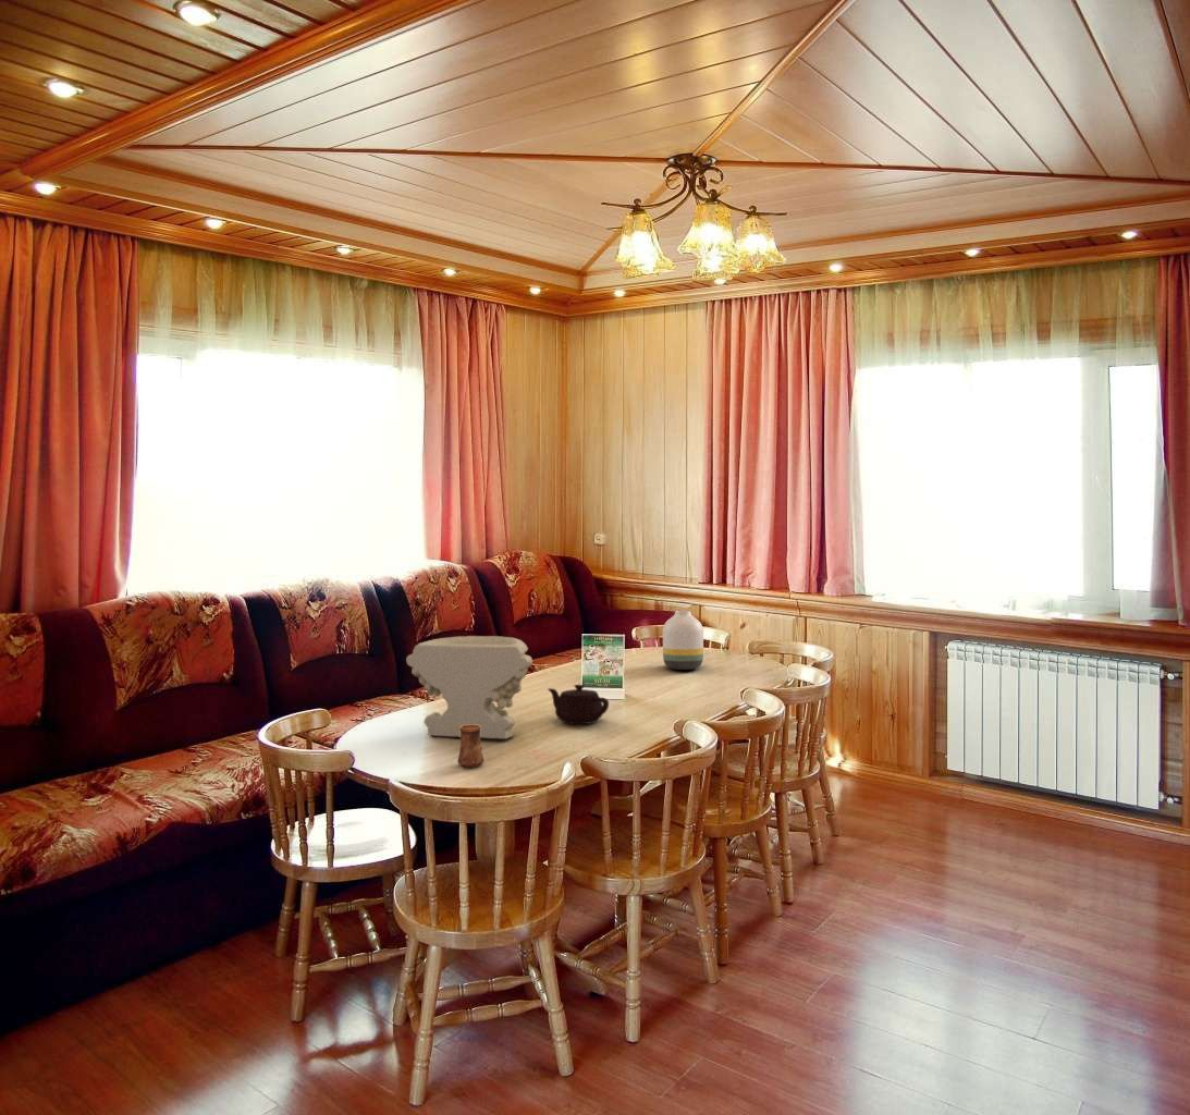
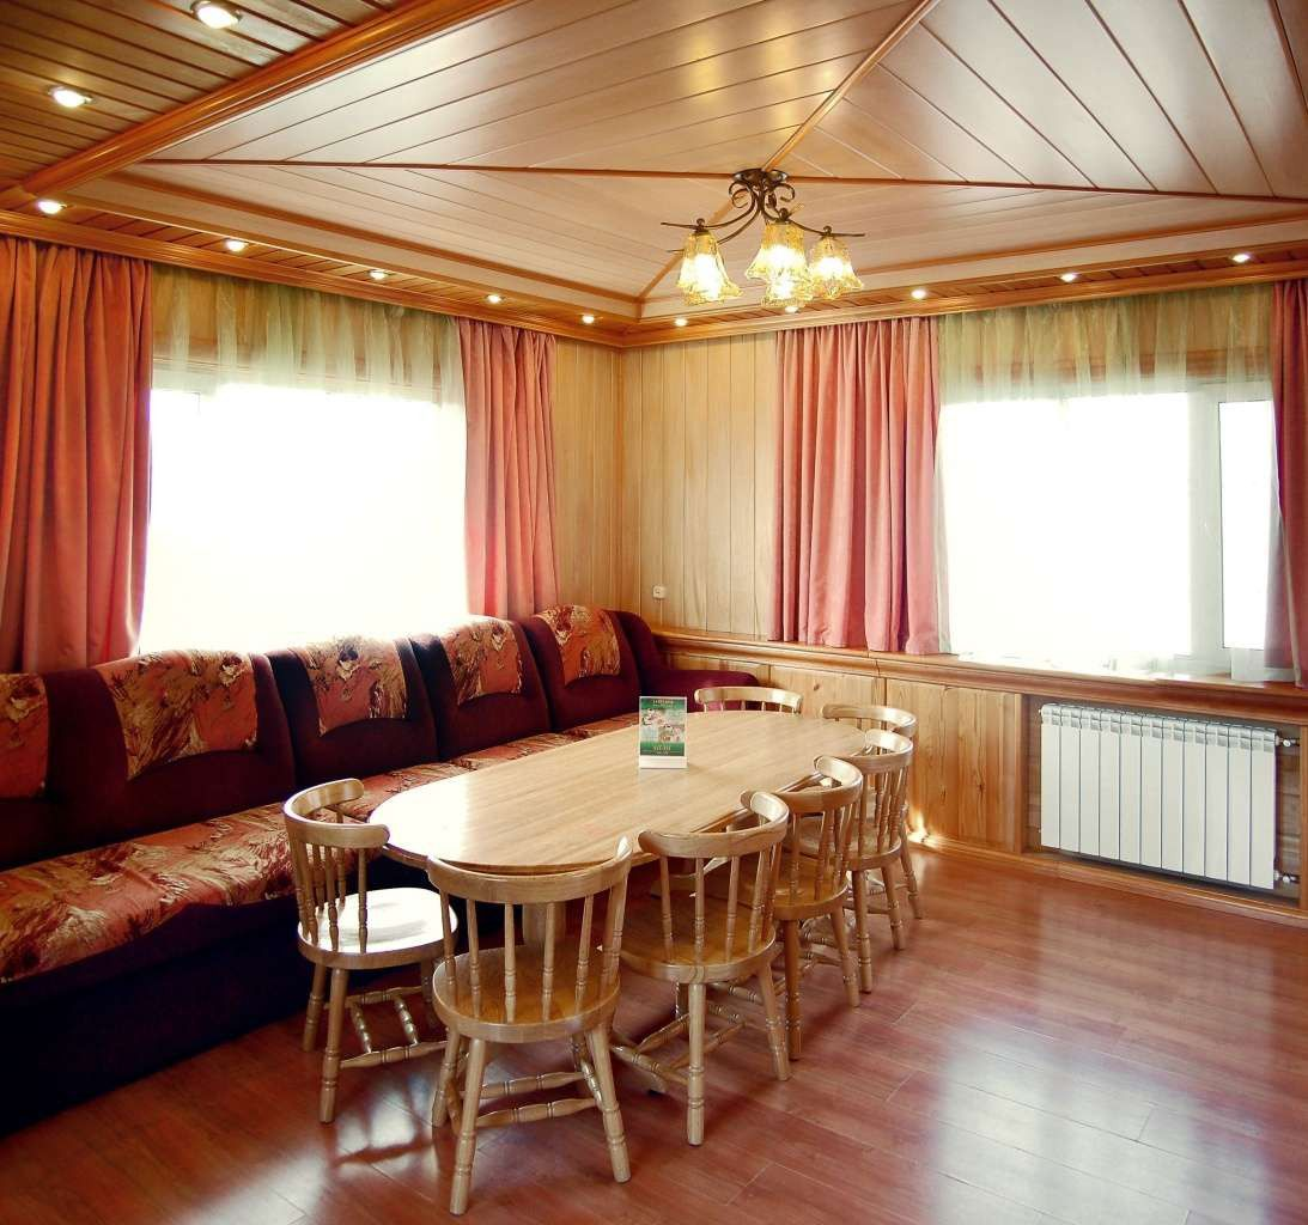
- teapot [547,684,610,725]
- vase [662,610,704,671]
- cup [457,725,484,769]
- decorative bowl [405,635,533,740]
